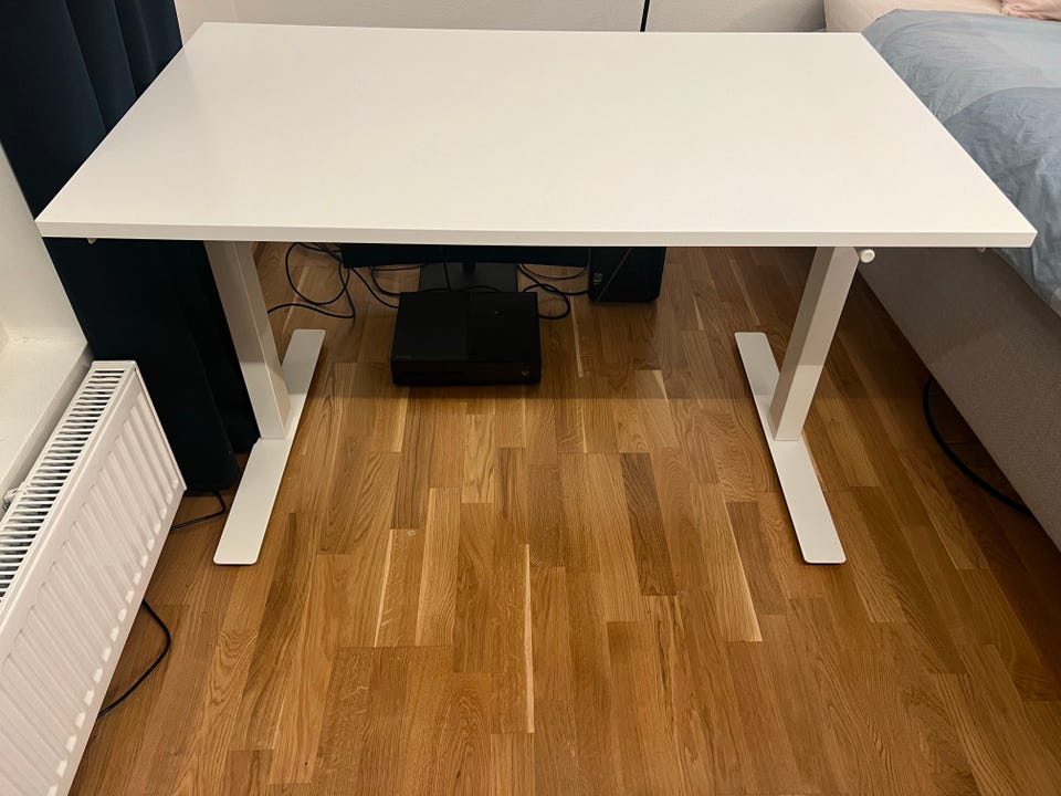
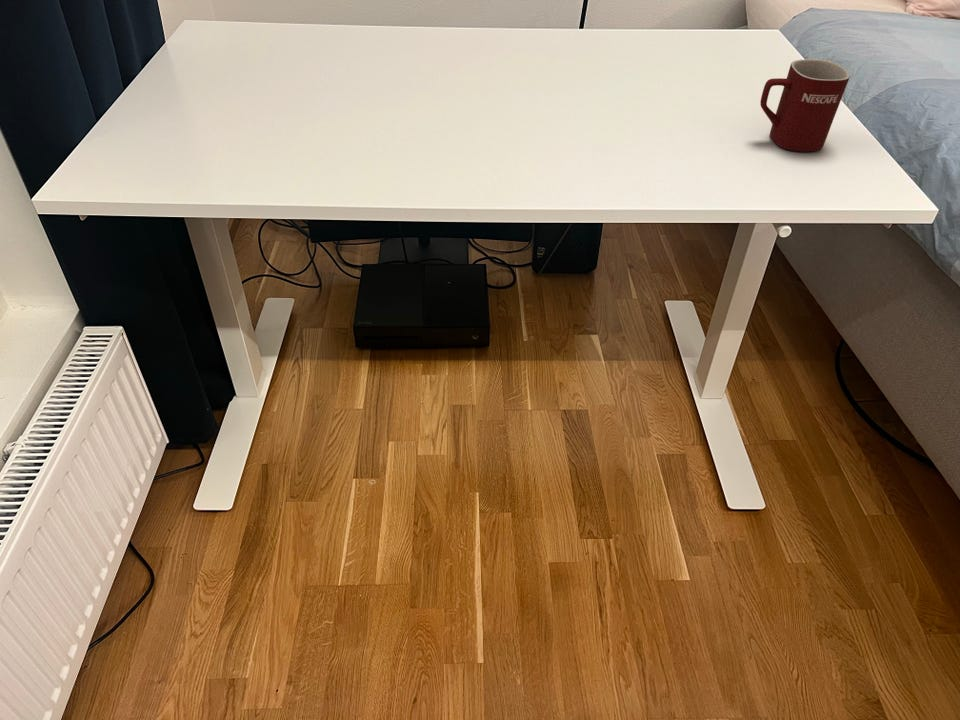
+ mug [759,58,851,153]
